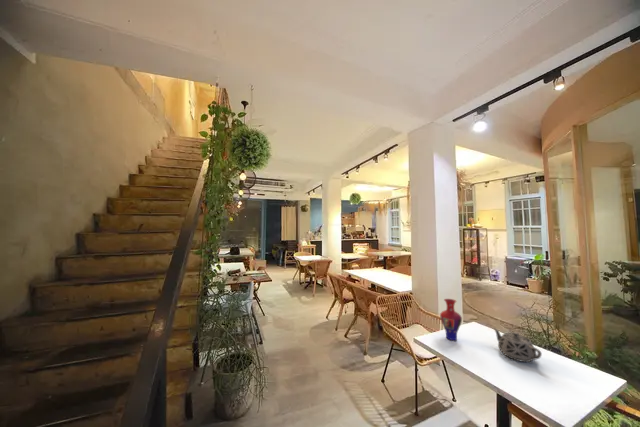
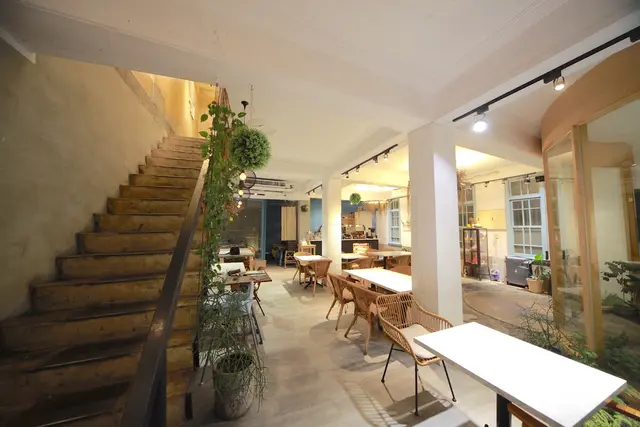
- teapot [492,327,543,363]
- vase [439,298,463,341]
